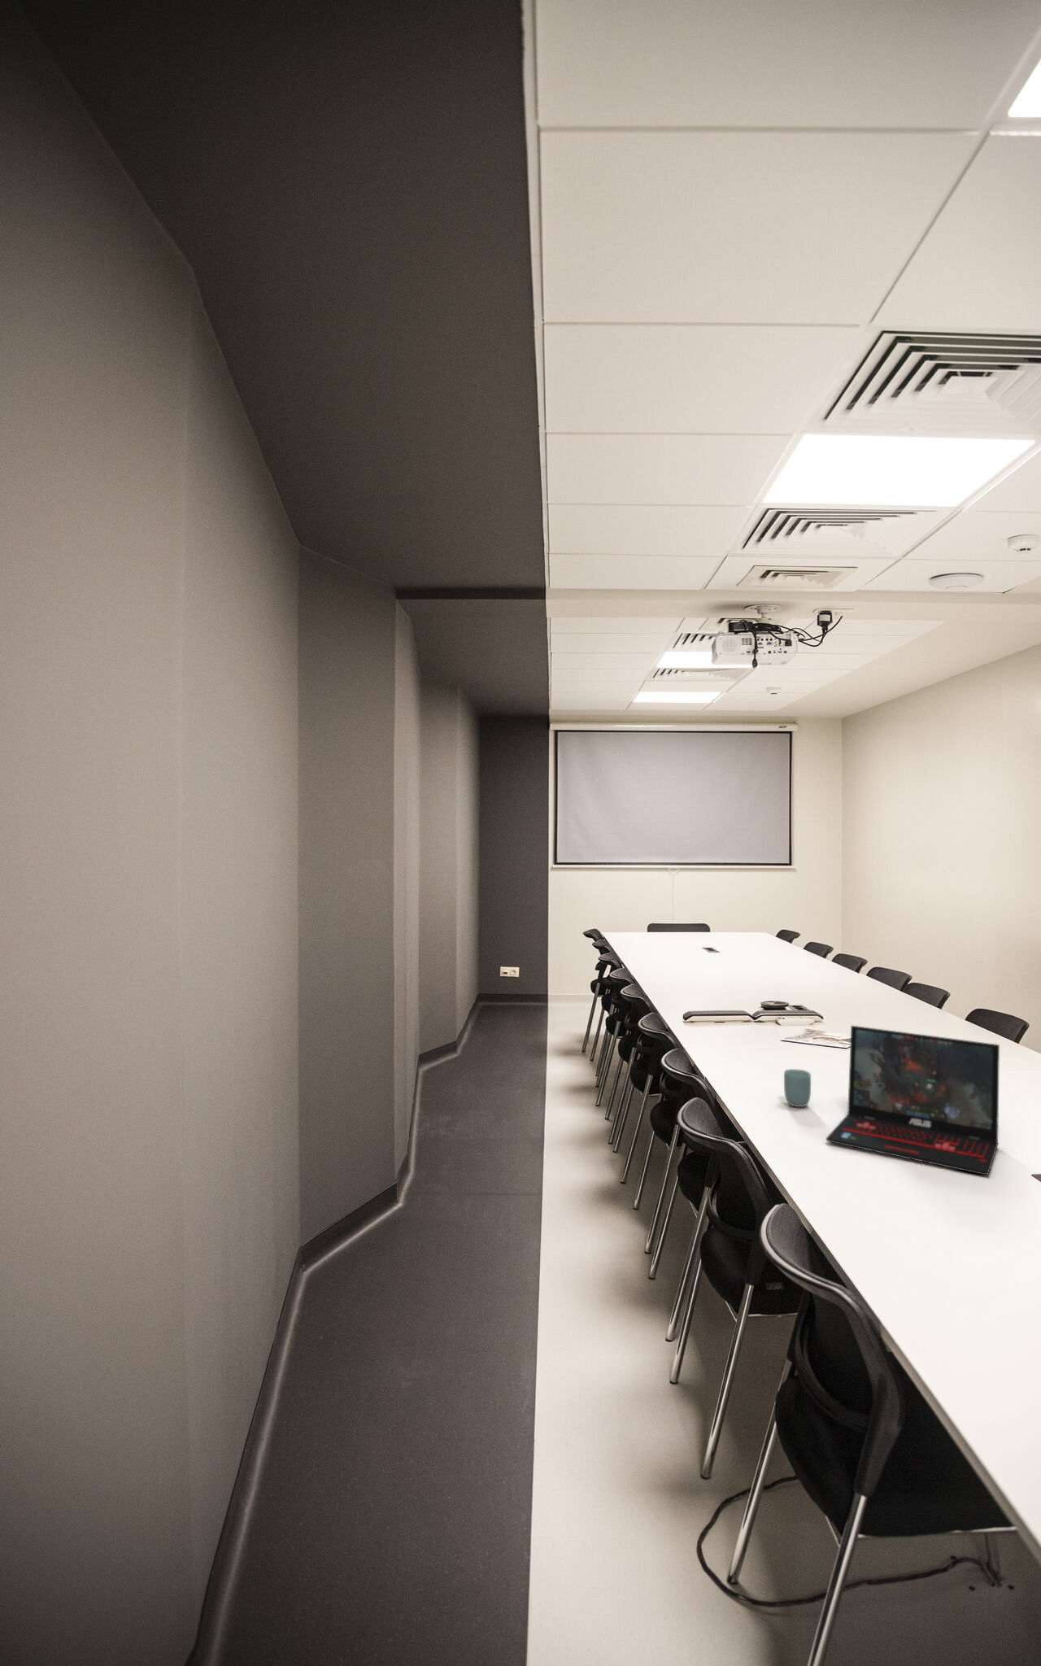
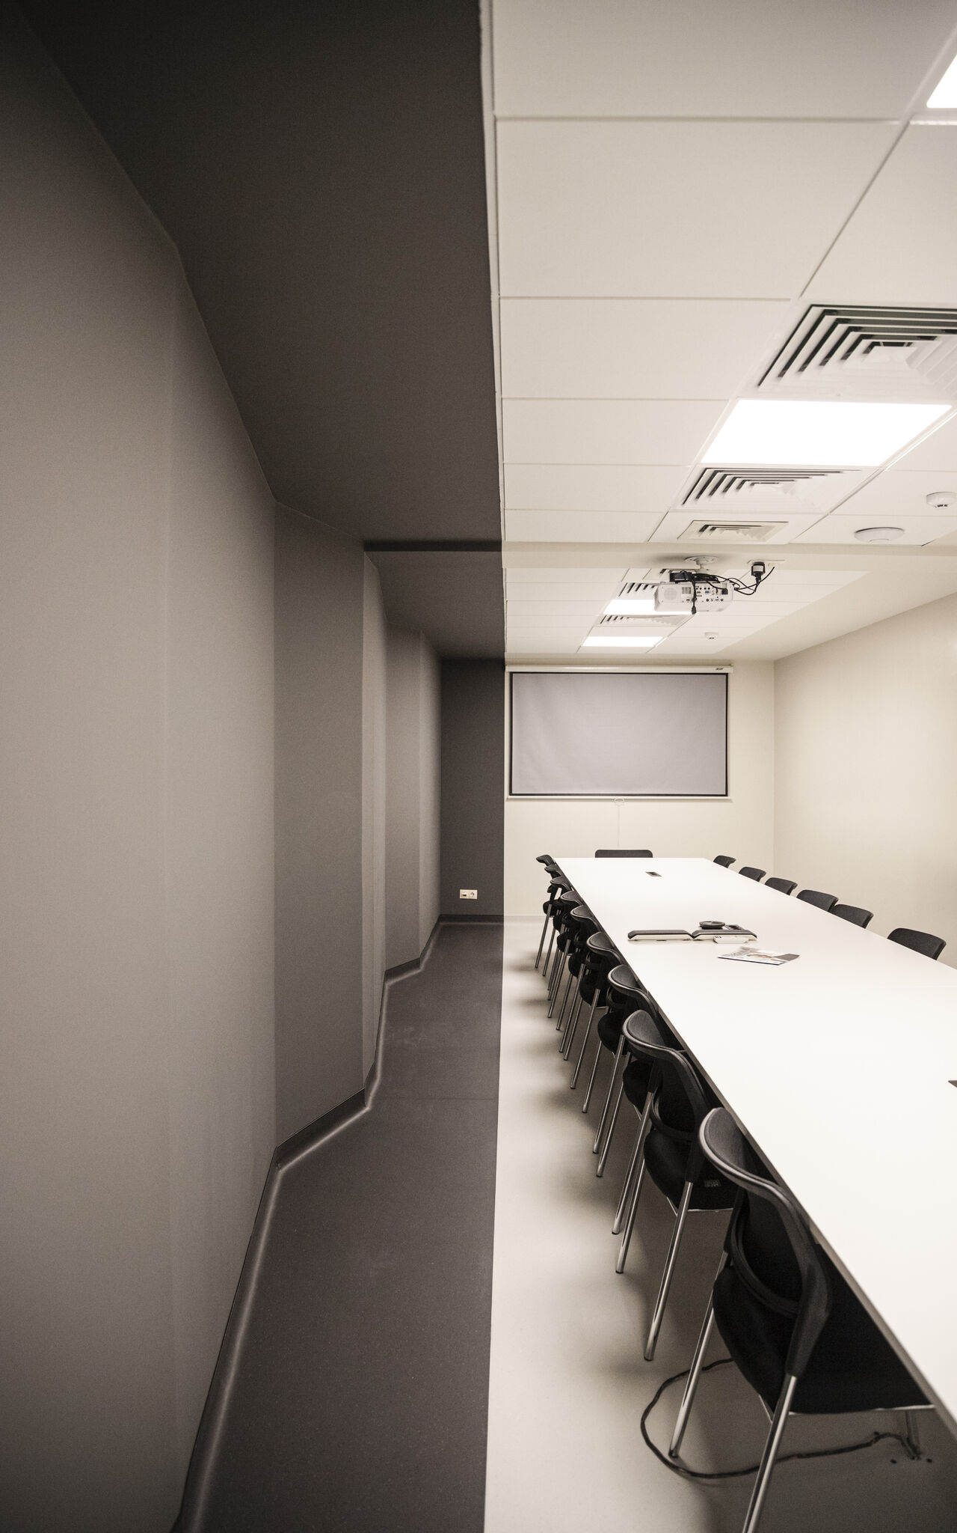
- laptop [825,1026,1000,1175]
- cup [783,1069,812,1108]
